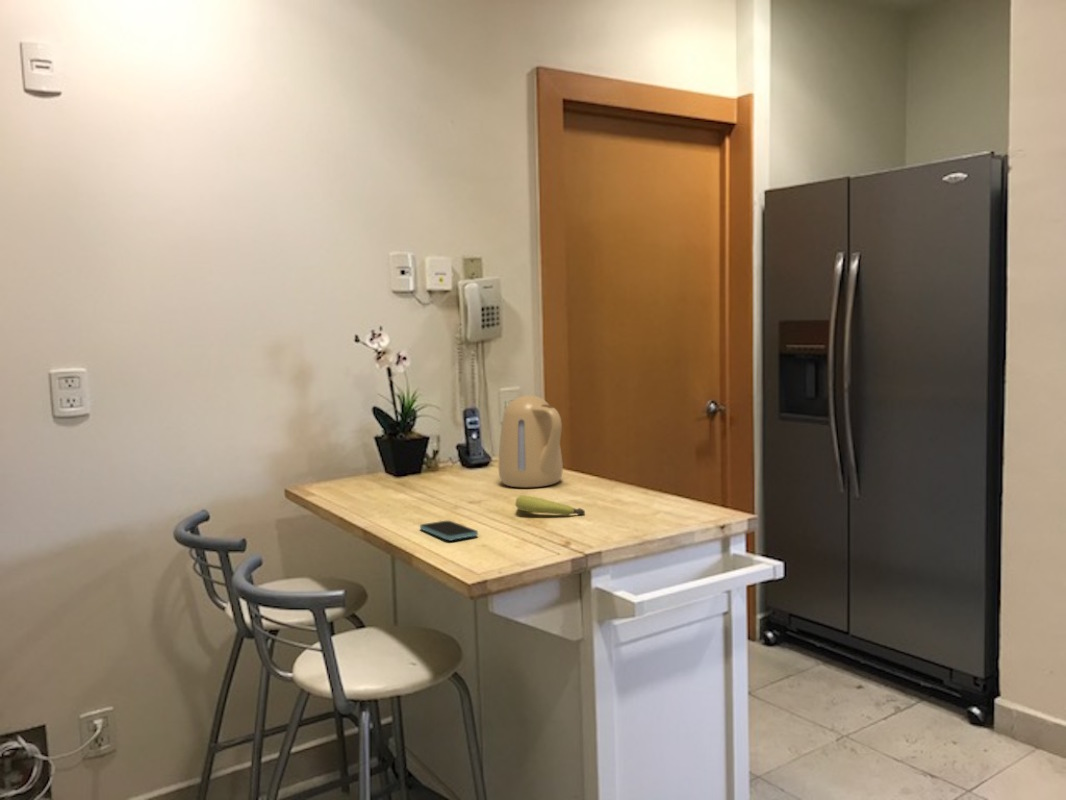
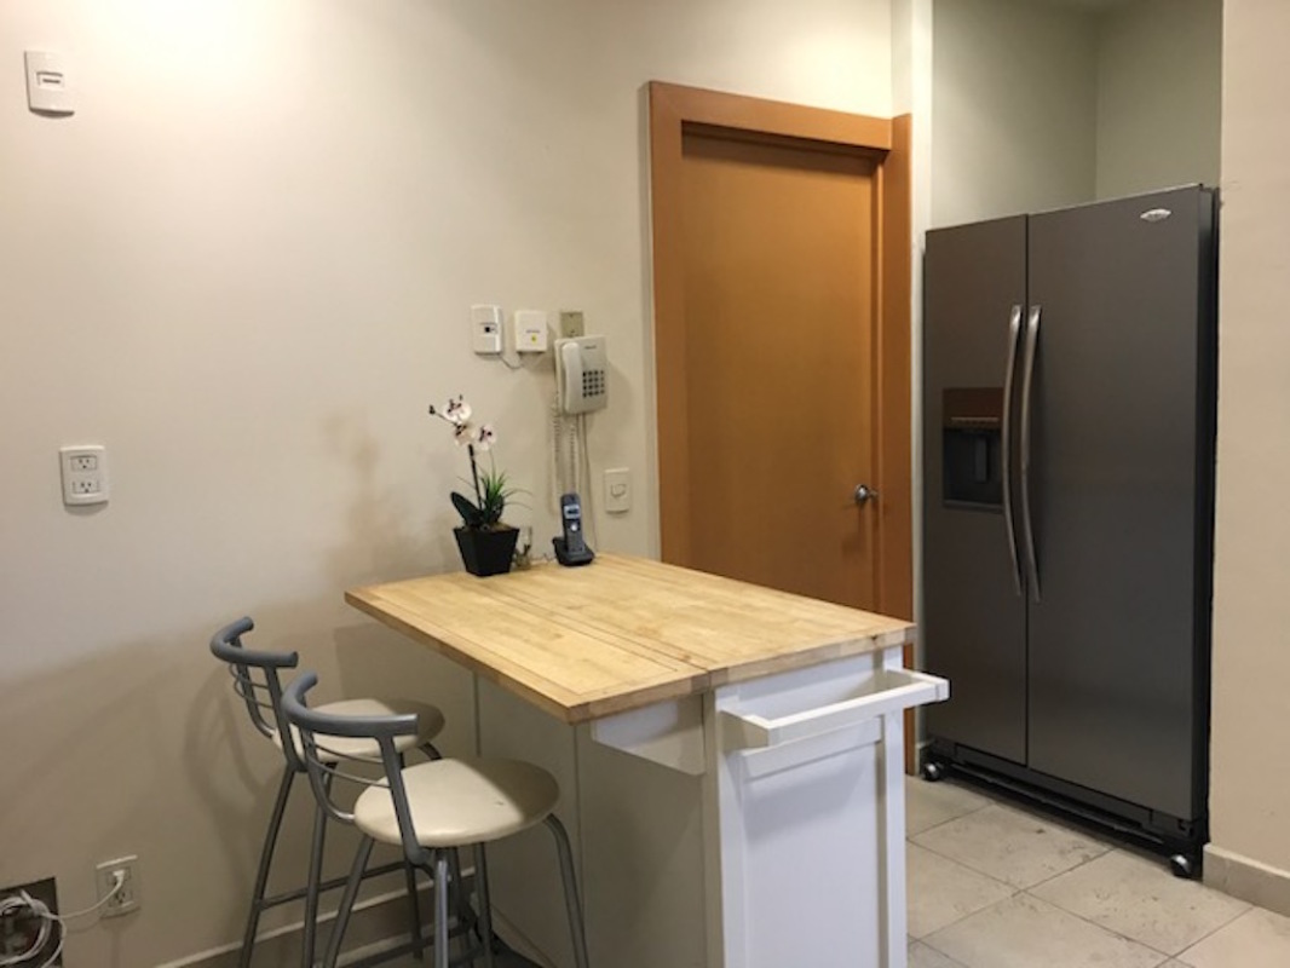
- smartphone [419,520,479,542]
- kettle [497,394,564,488]
- banana [514,494,586,516]
